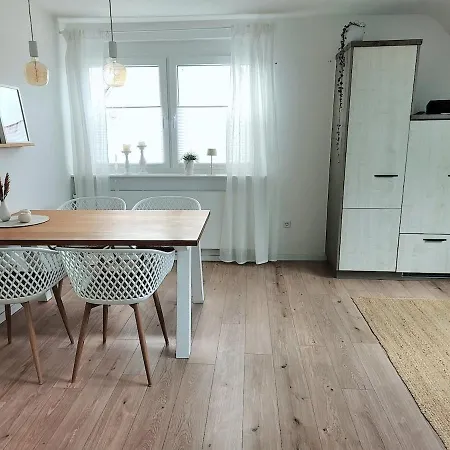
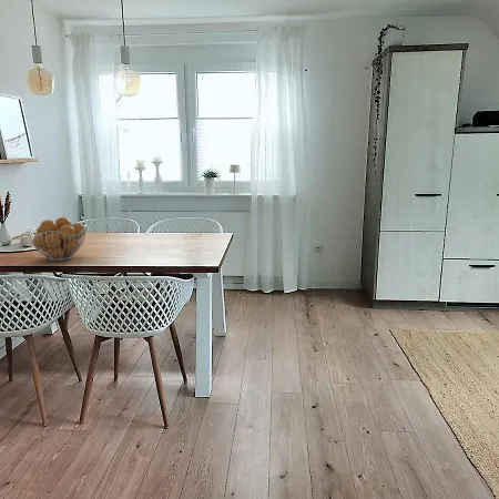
+ fruit basket [26,216,88,262]
